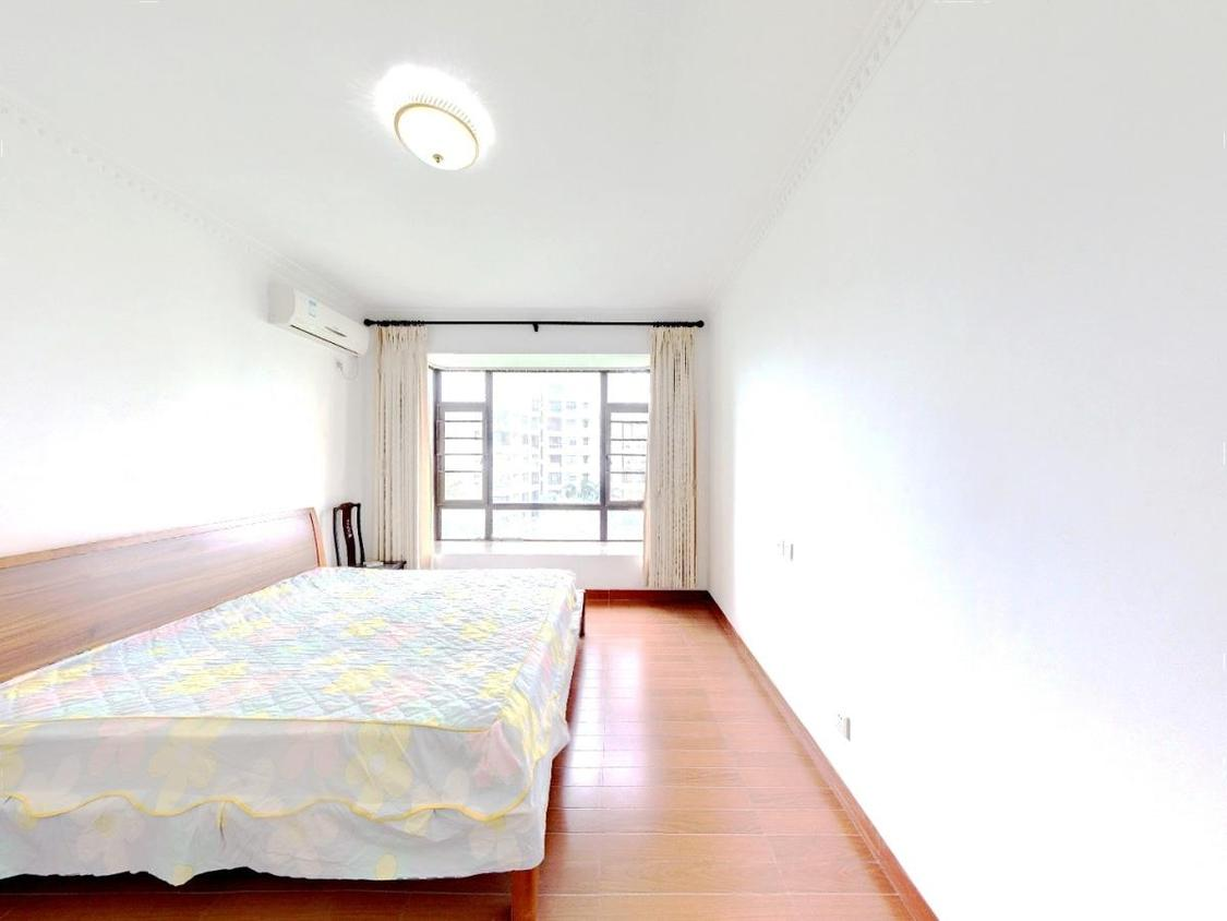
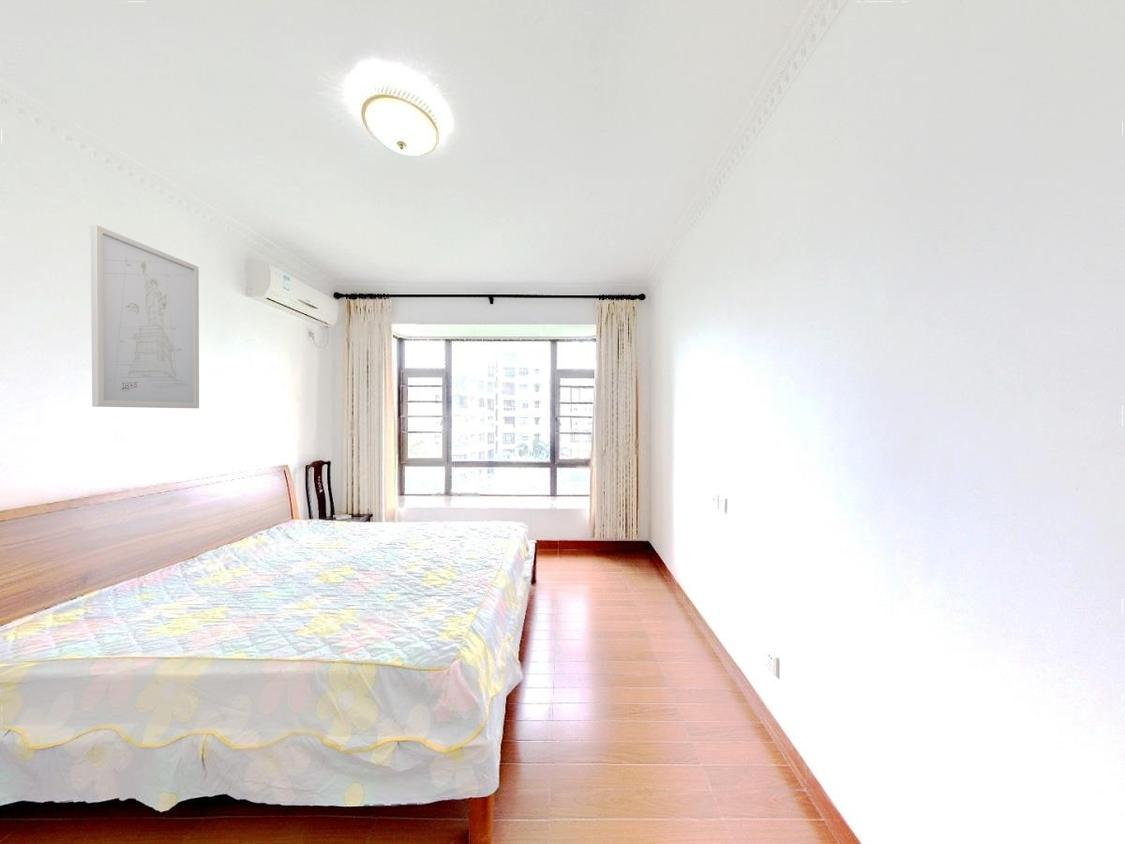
+ wall art [90,224,200,409]
